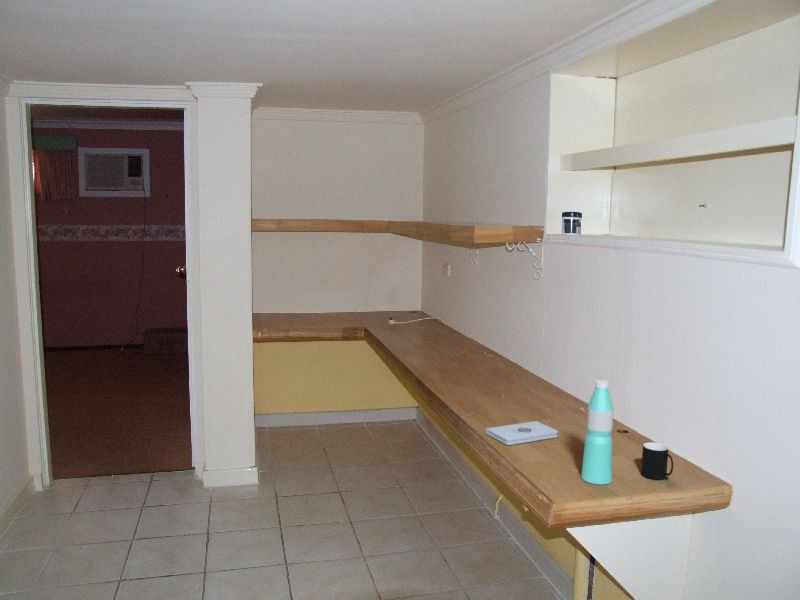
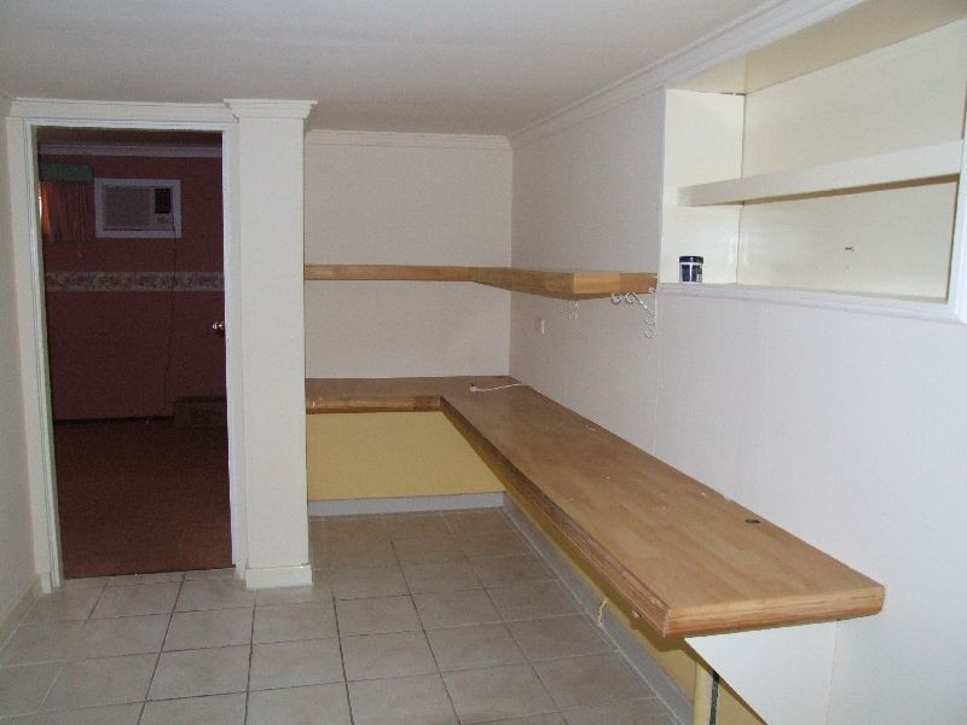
- cup [640,441,674,481]
- notepad [485,420,559,446]
- water bottle [580,379,615,485]
